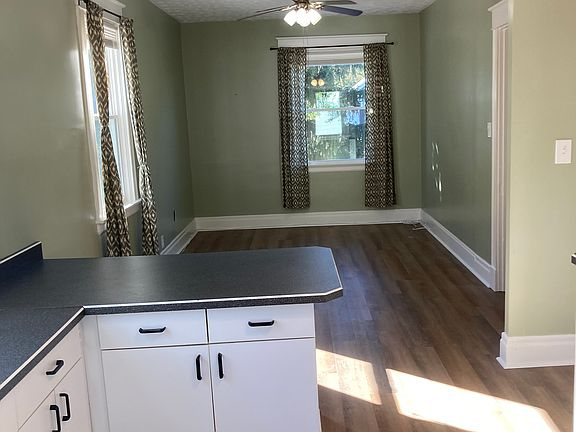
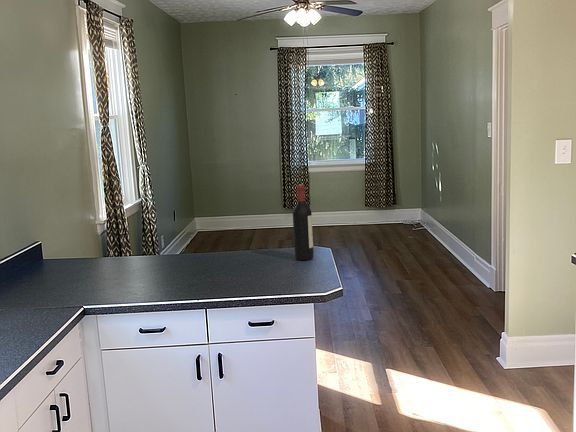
+ wine bottle [292,183,314,261]
